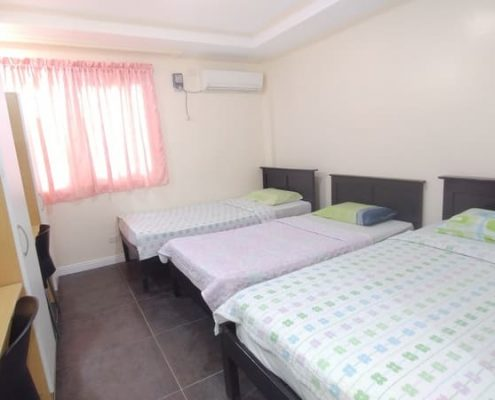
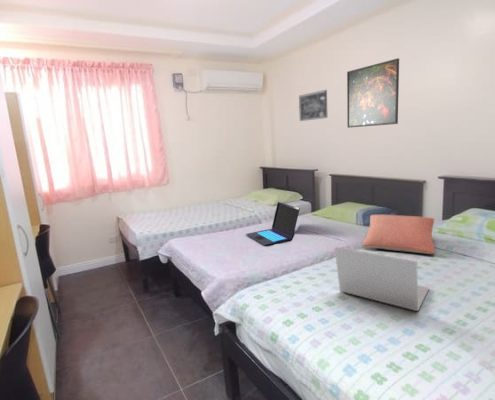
+ laptop [334,246,430,312]
+ pillow [361,214,435,255]
+ wall art [298,89,328,122]
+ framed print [346,57,400,129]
+ laptop [245,201,301,246]
